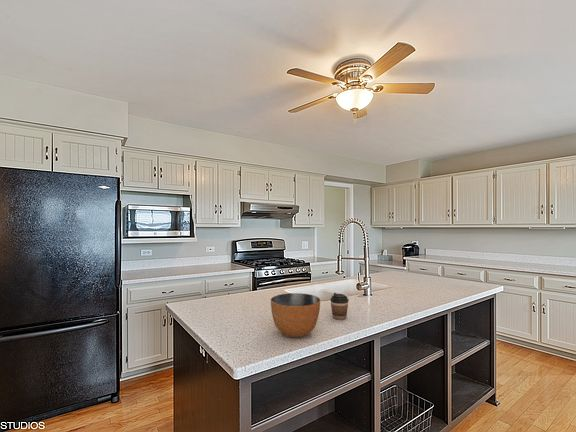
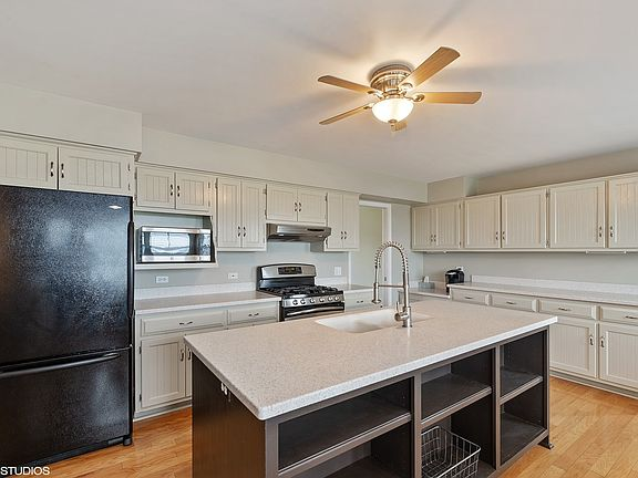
- coffee cup [329,292,350,321]
- bowl [270,292,321,339]
